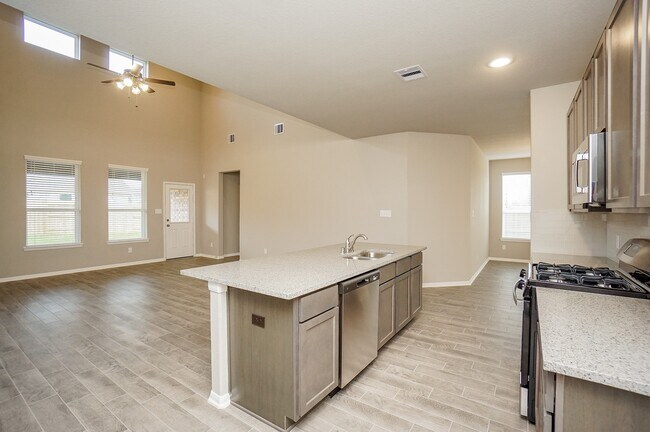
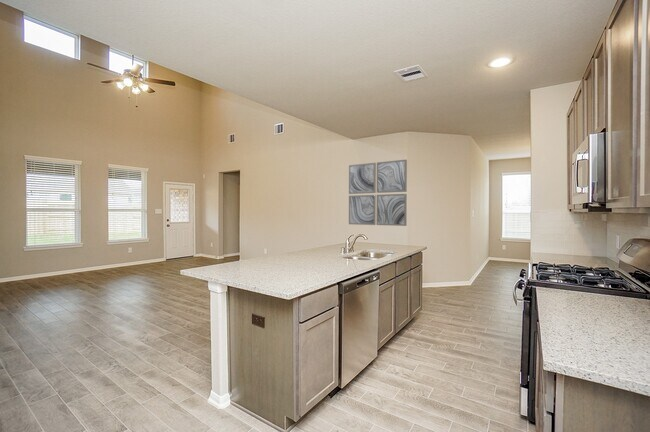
+ wall art [348,159,408,227]
